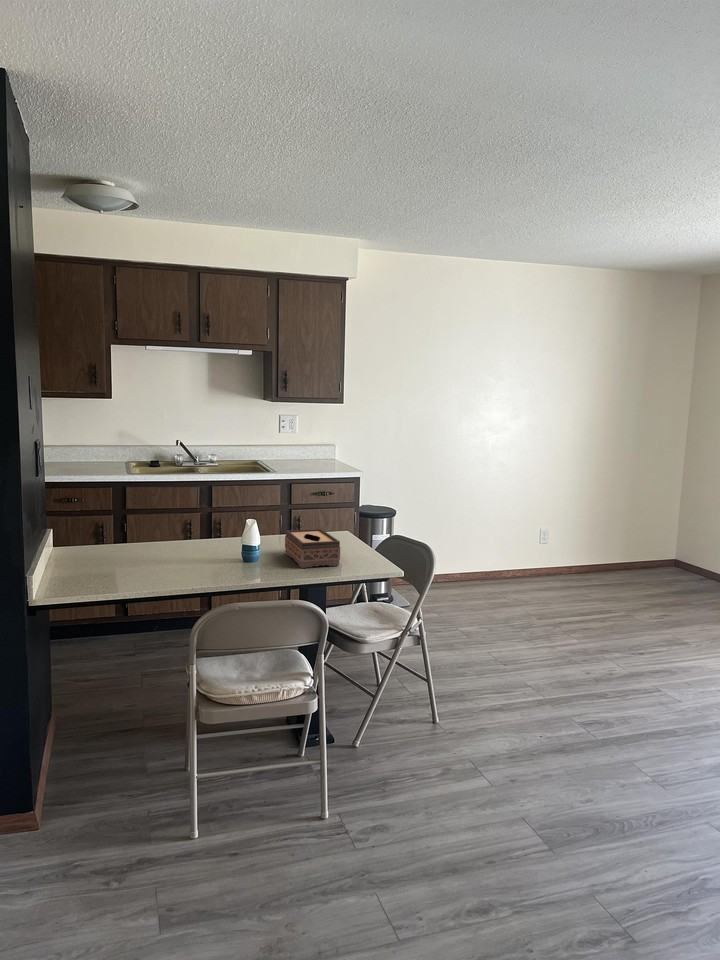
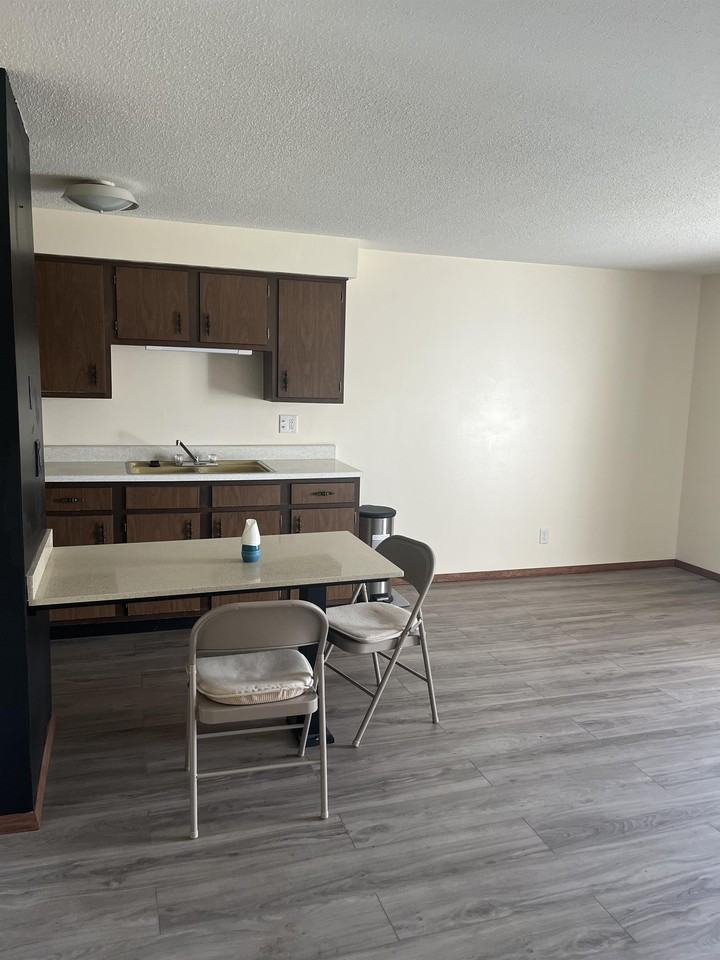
- tissue box [284,528,341,569]
